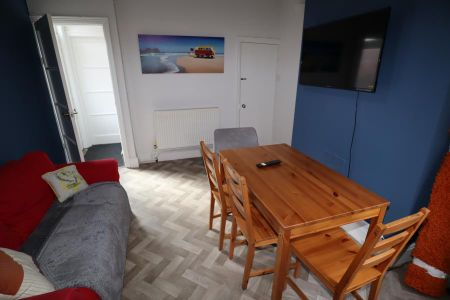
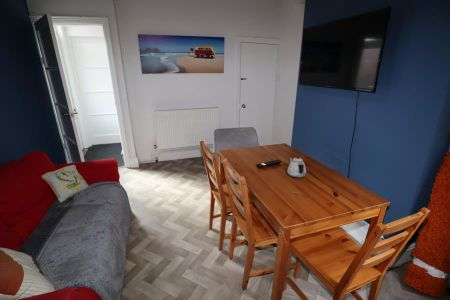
+ teapot [286,156,307,179]
